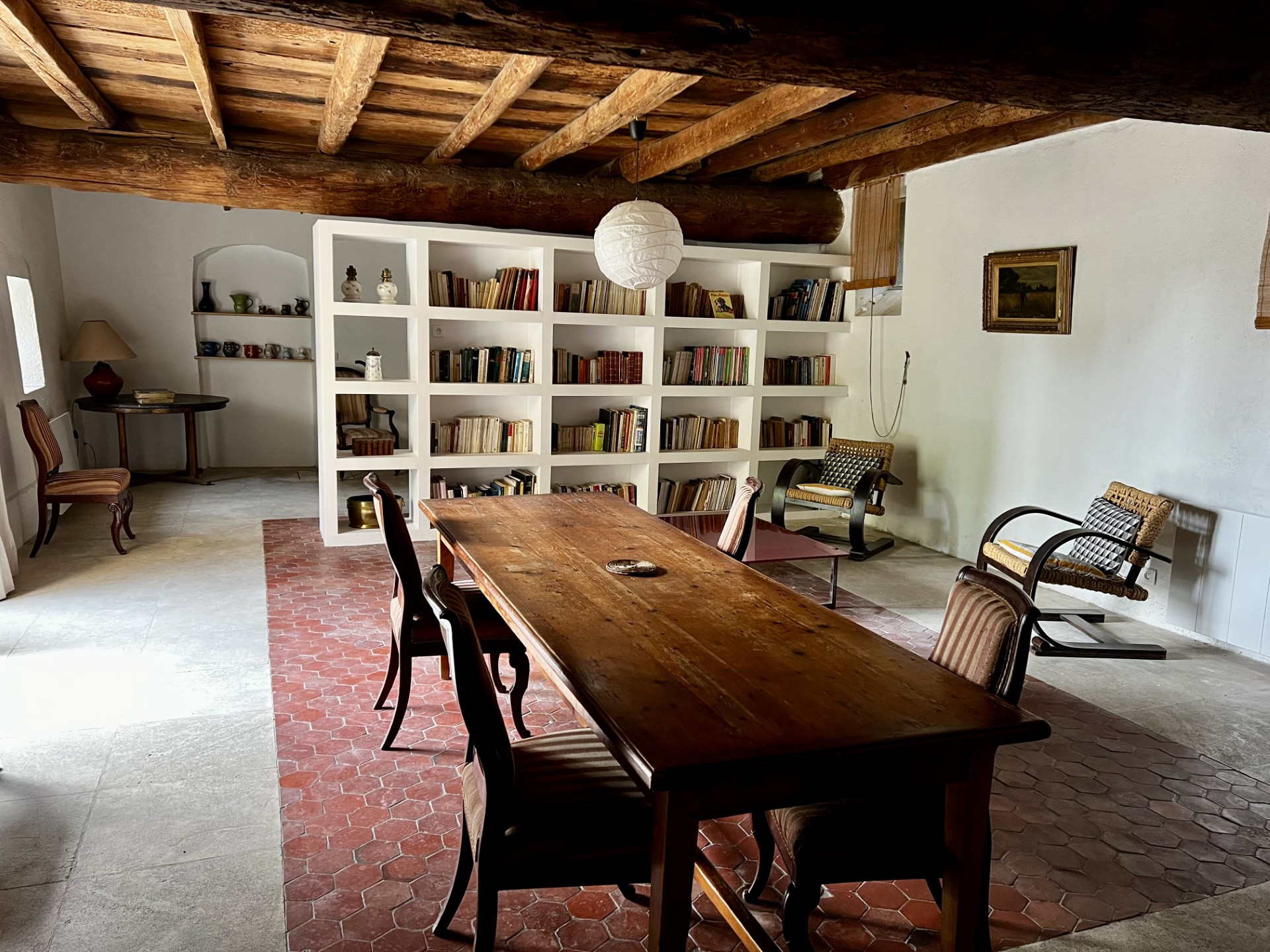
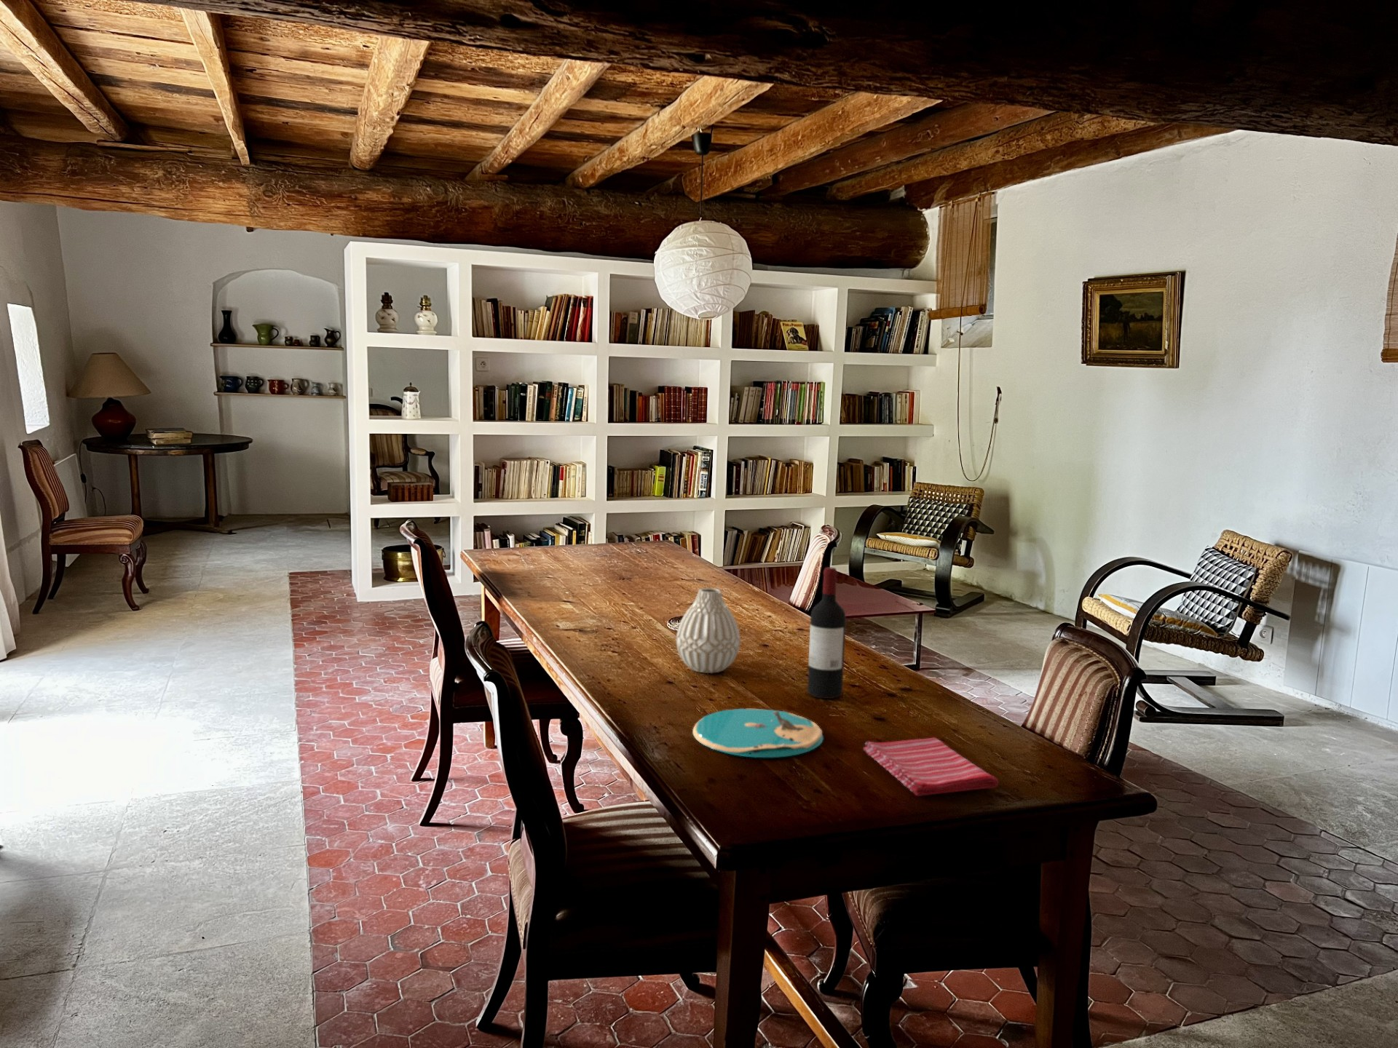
+ vase [676,588,741,674]
+ plate [691,708,824,758]
+ wine bottle [807,566,847,699]
+ dish towel [863,736,1000,797]
